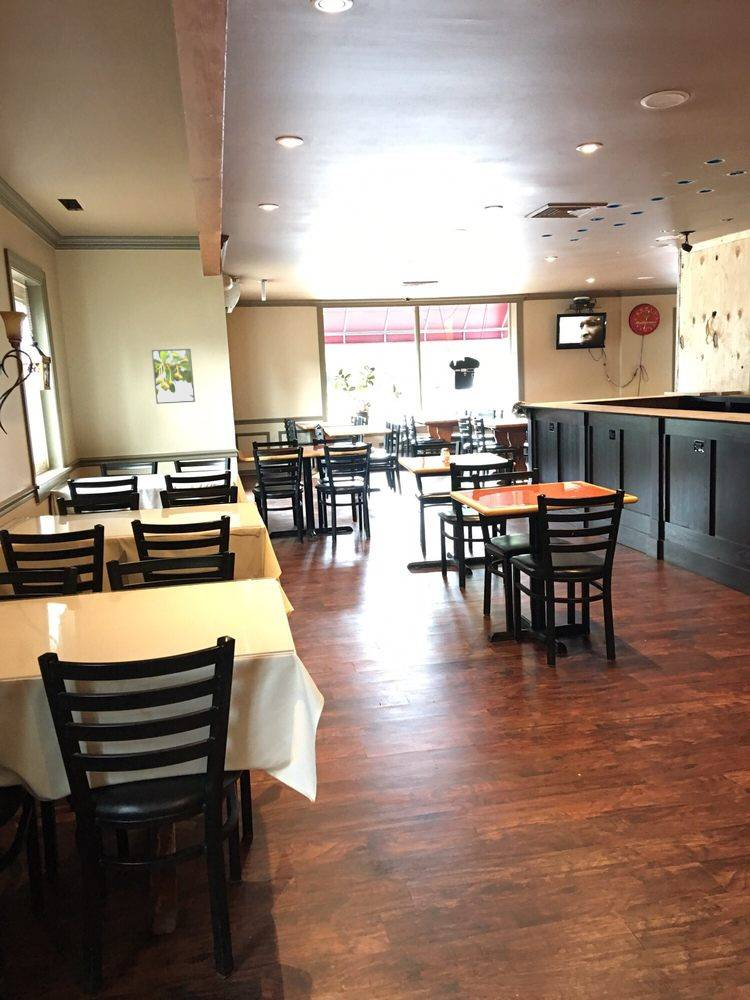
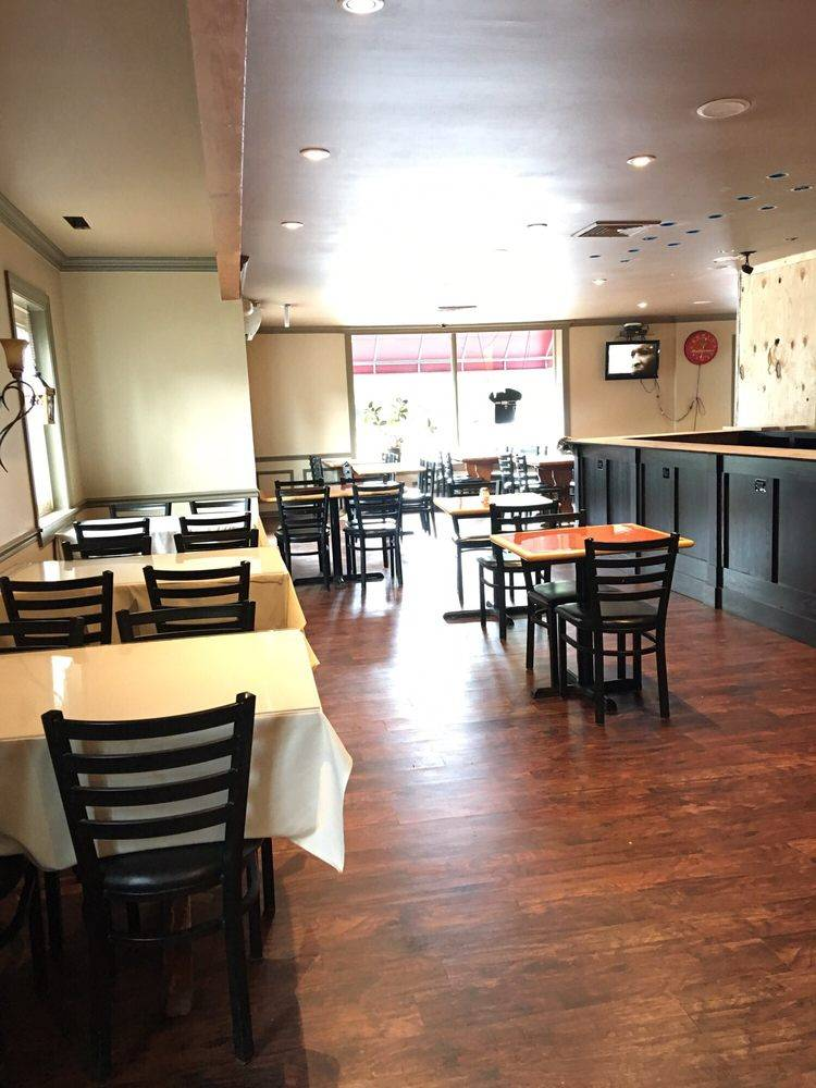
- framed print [151,348,196,405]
